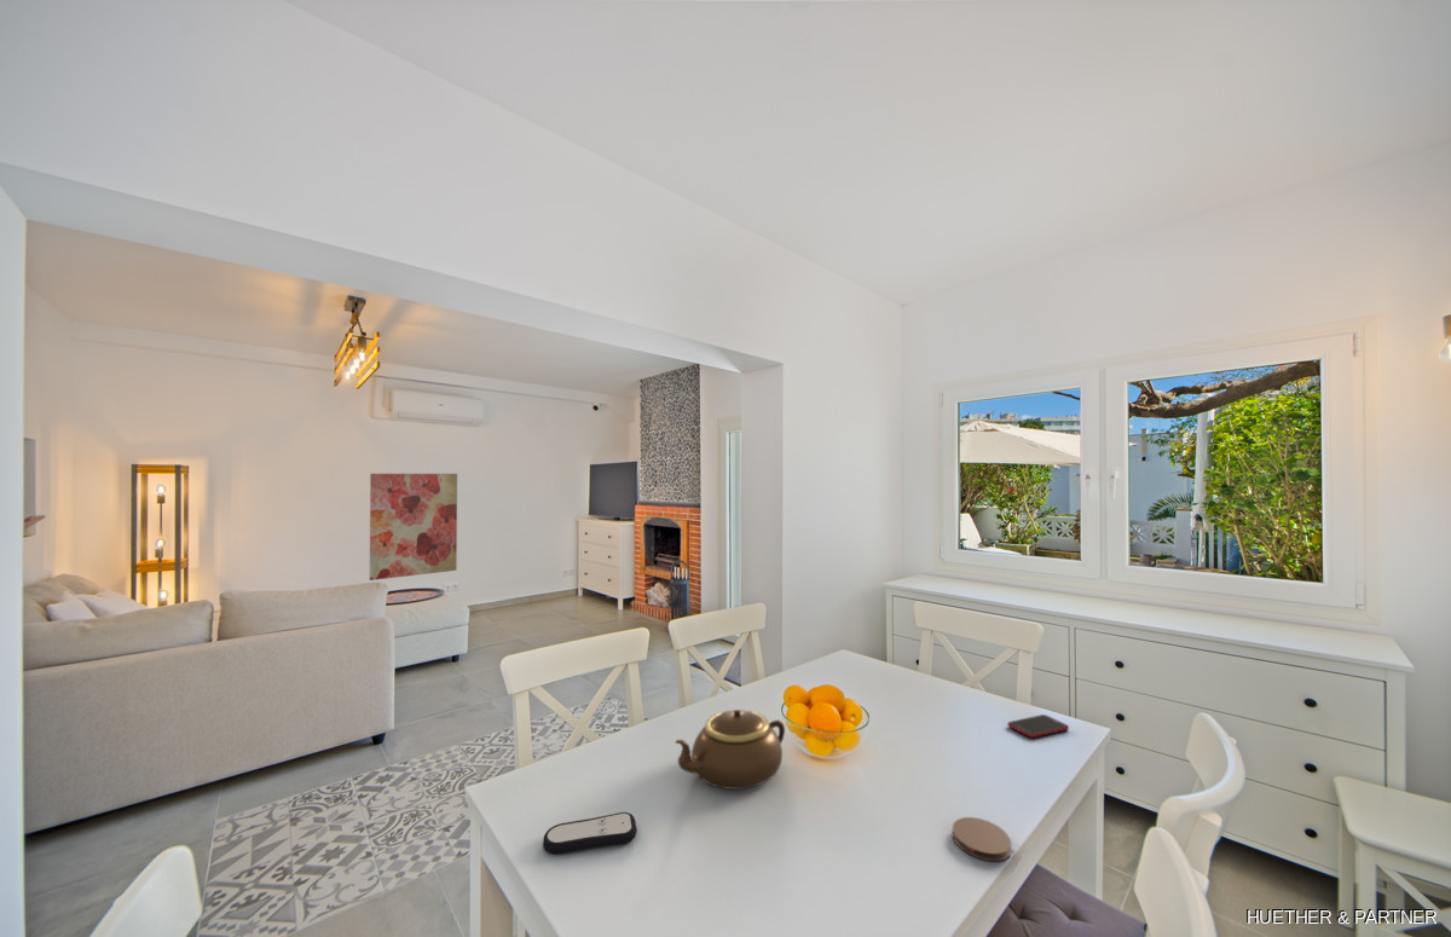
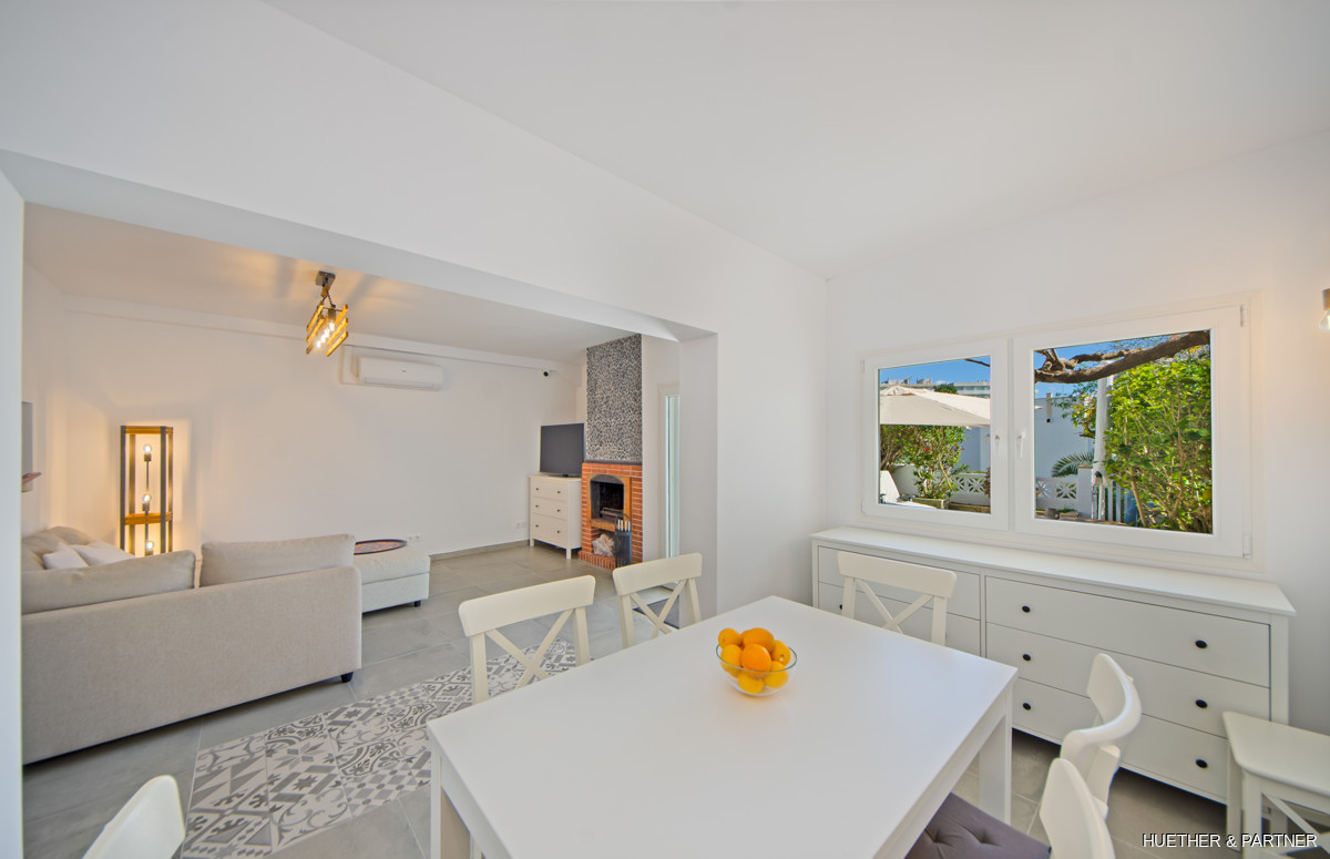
- wall art [369,473,458,582]
- remote control [542,811,638,856]
- teapot [674,708,786,791]
- coaster [952,816,1012,862]
- cell phone [1006,713,1070,739]
